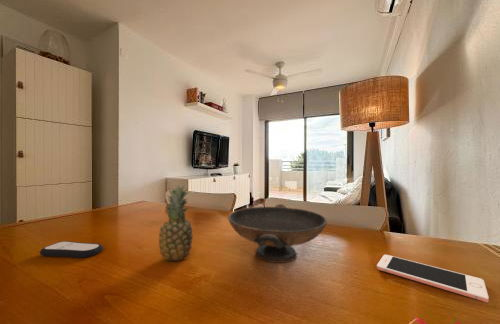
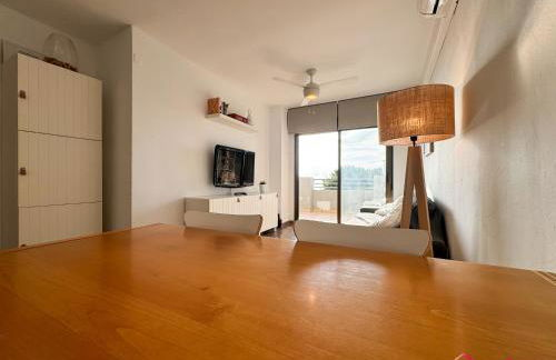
- fruit [157,184,194,263]
- cell phone [376,254,490,303]
- decorative bowl [227,203,328,264]
- remote control [39,240,104,259]
